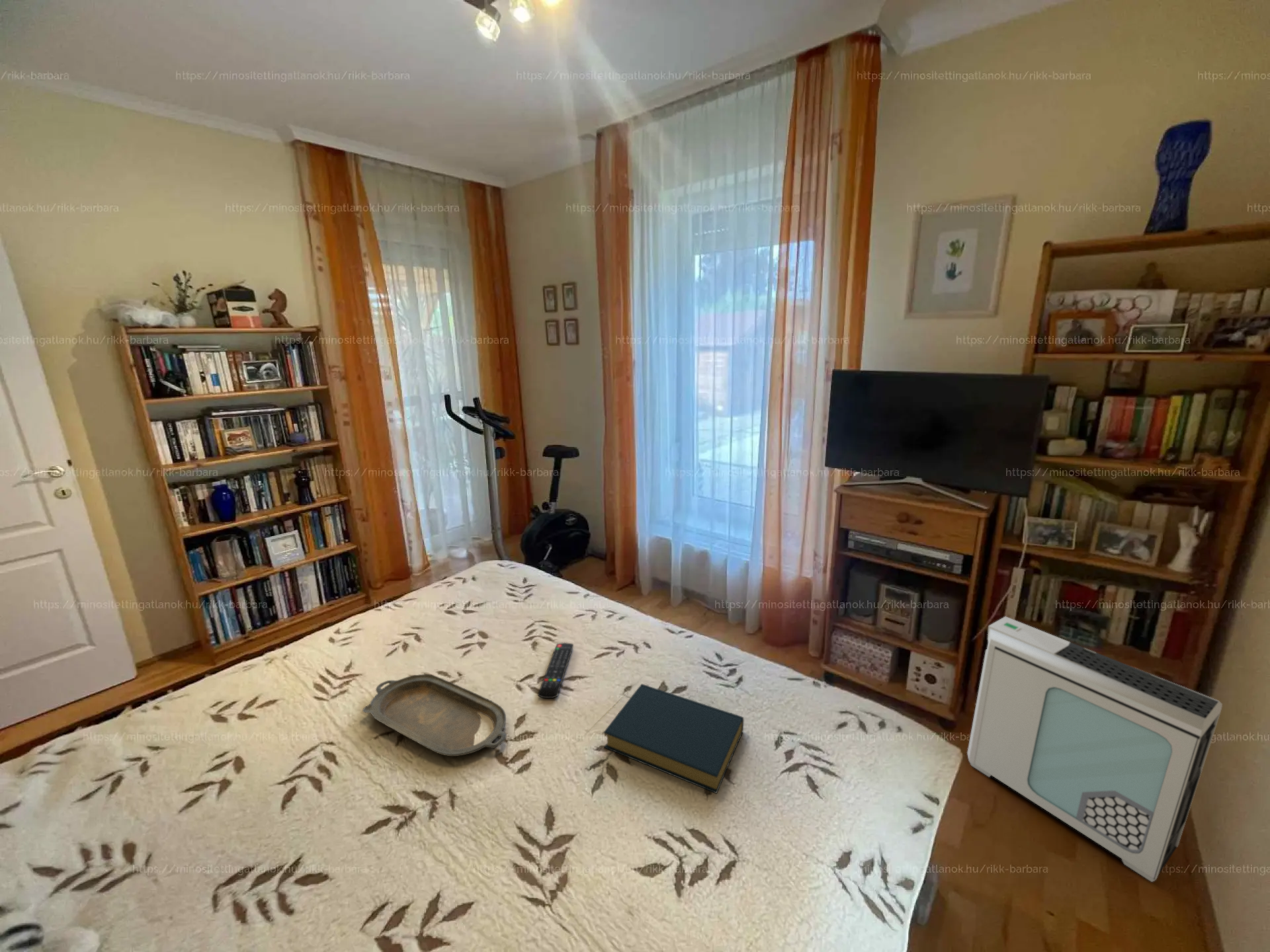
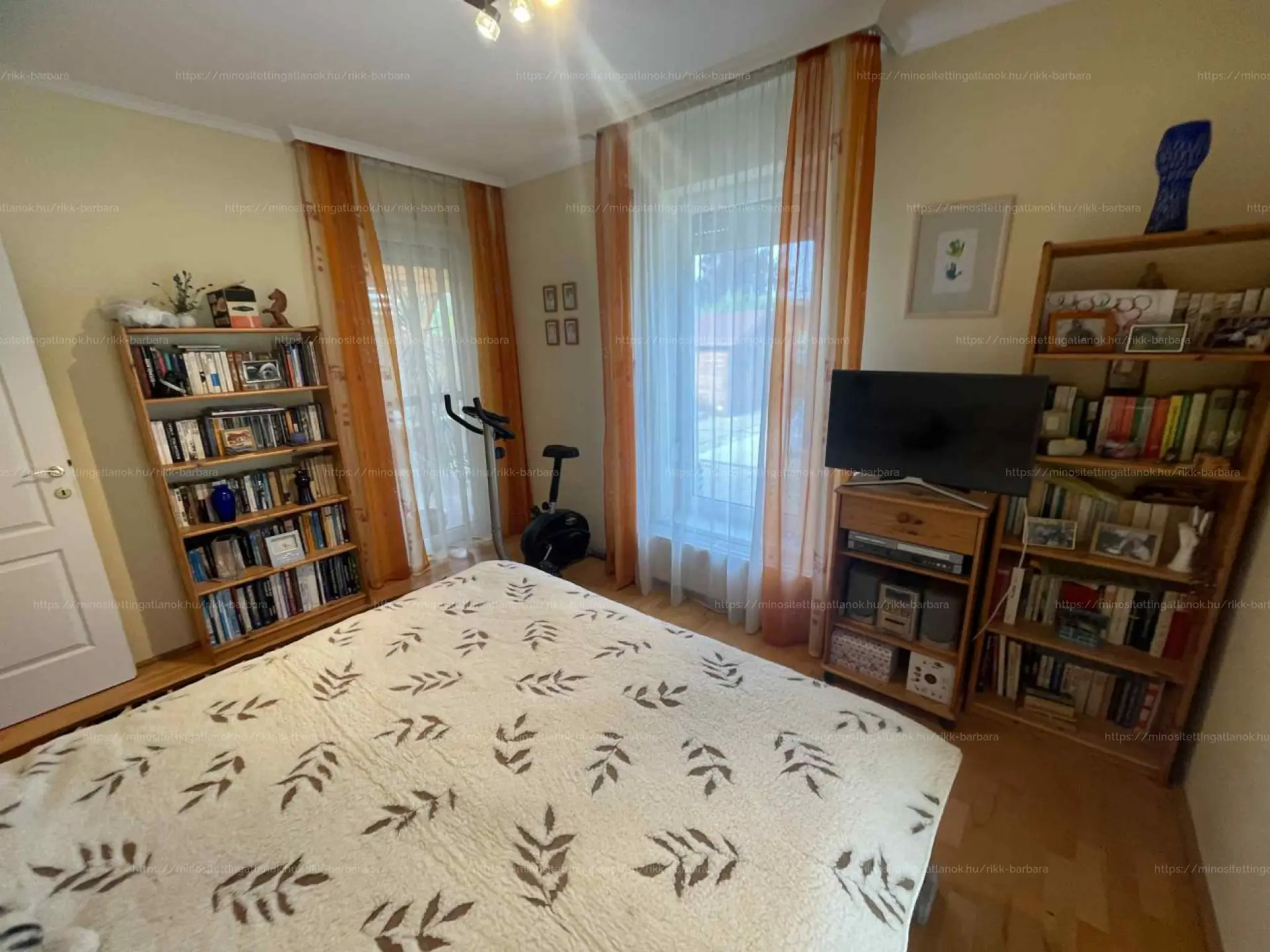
- hardback book [603,683,744,794]
- air purifier [966,615,1223,883]
- serving tray [362,674,507,757]
- remote control [537,642,574,699]
